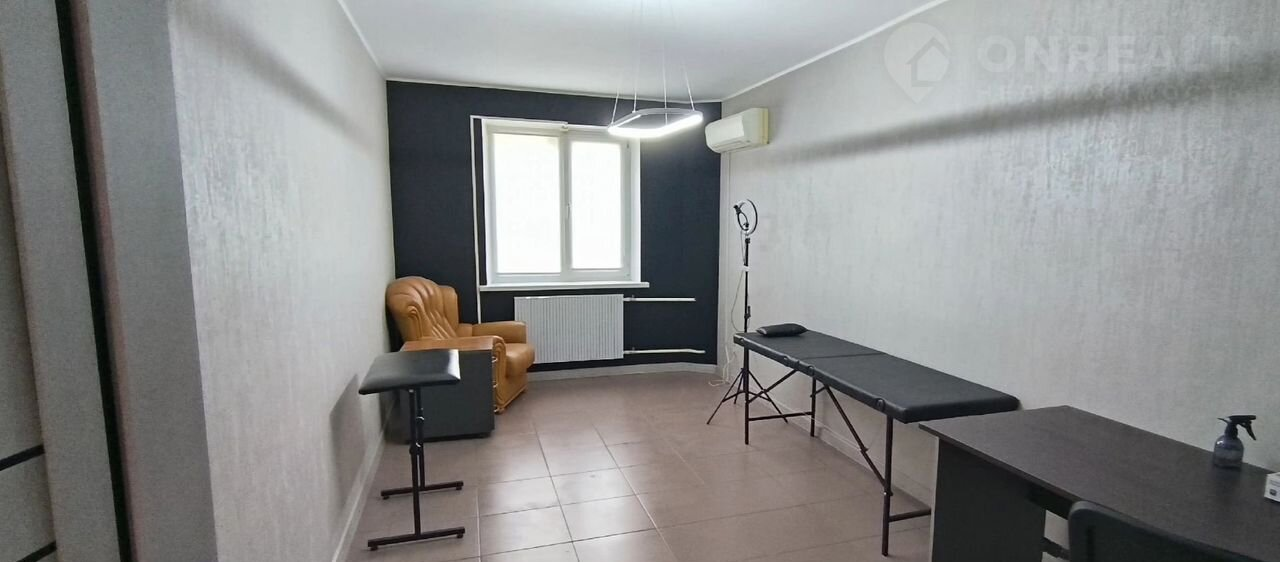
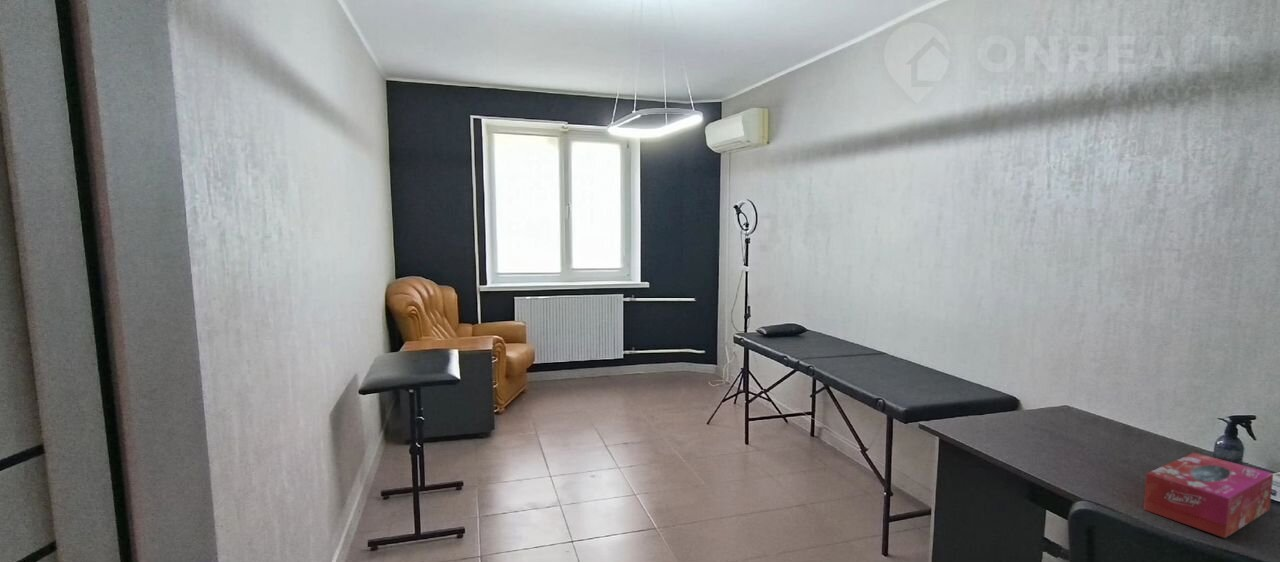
+ tissue box [1143,452,1274,539]
